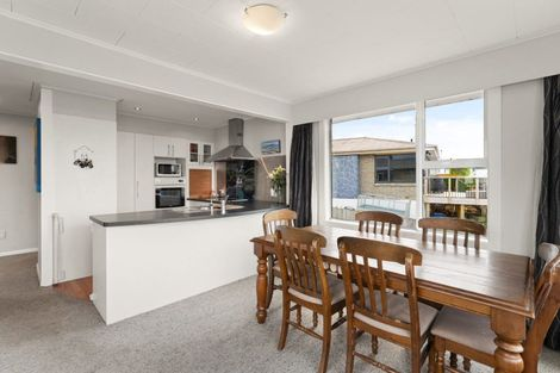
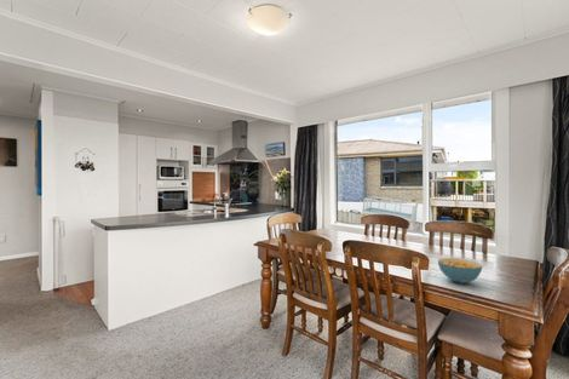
+ cereal bowl [437,257,483,285]
